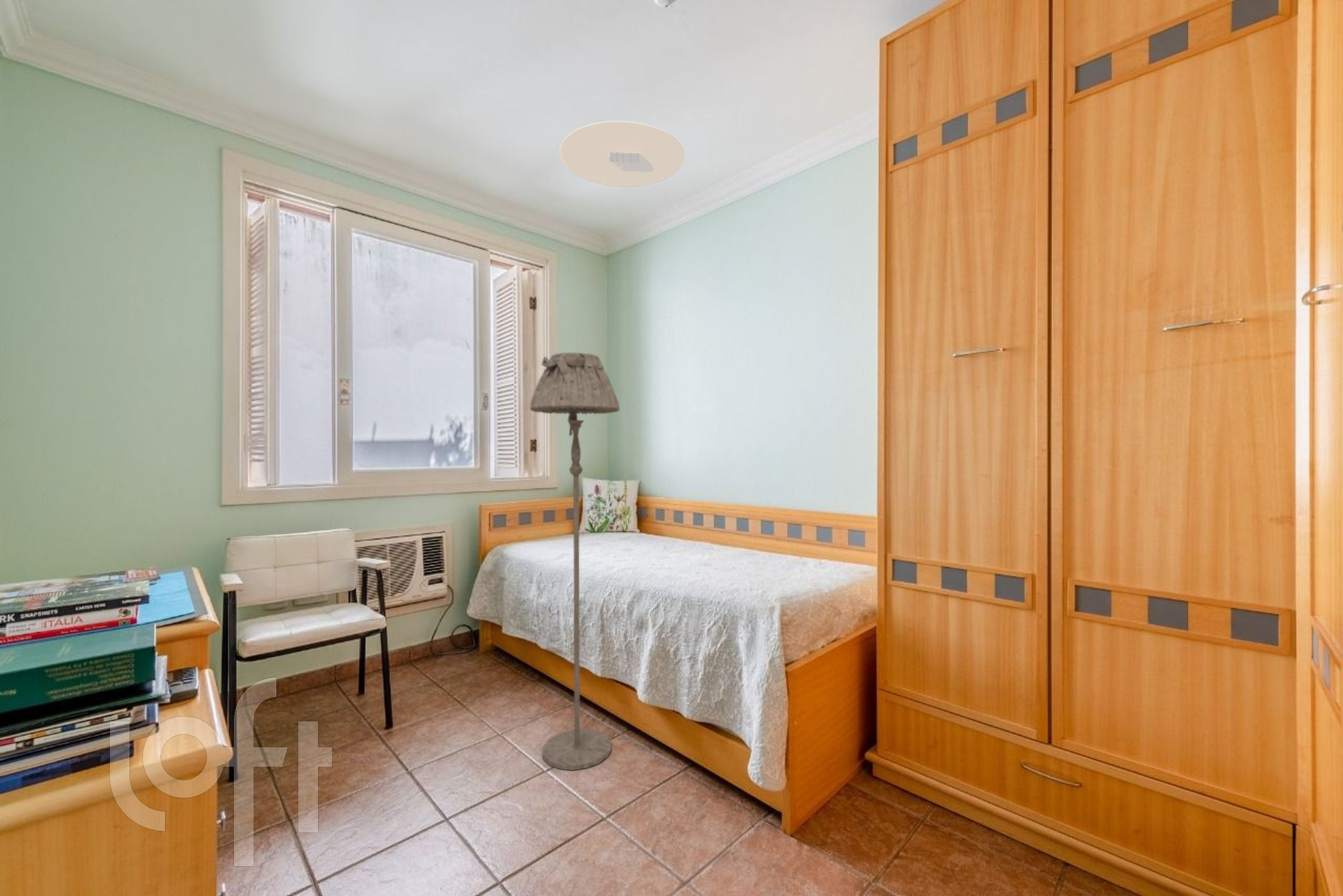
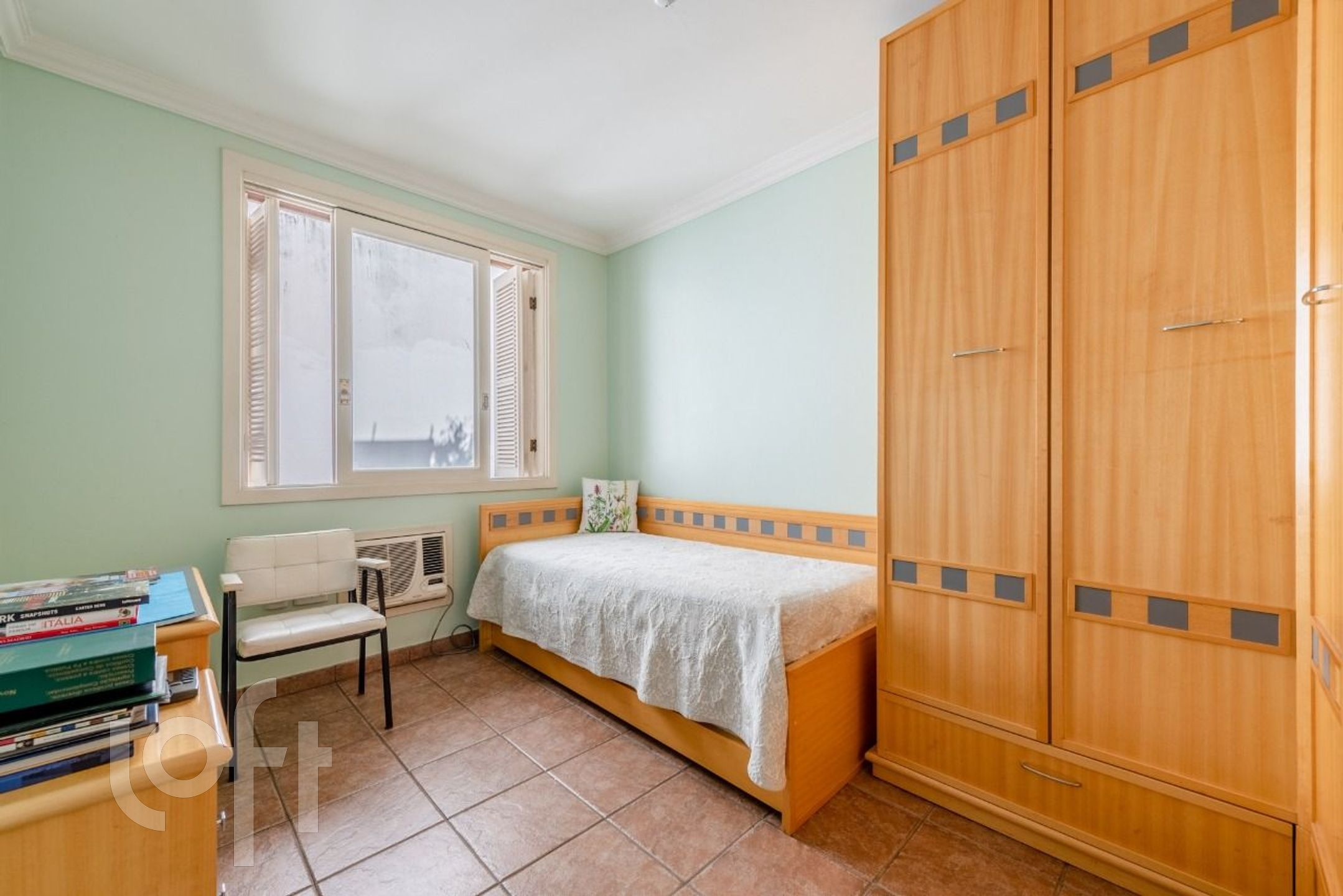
- floor lamp [529,352,620,771]
- ceiling light [559,120,685,188]
